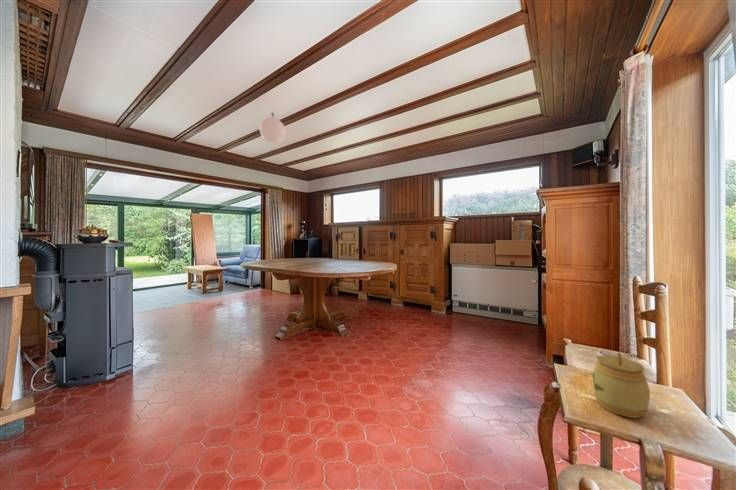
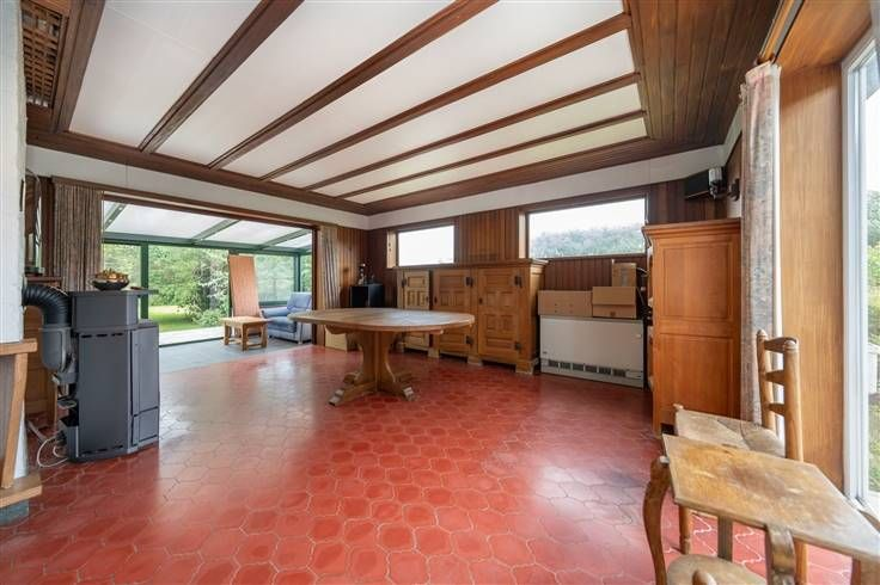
- pendant lamp [258,112,287,144]
- jar [591,352,651,419]
